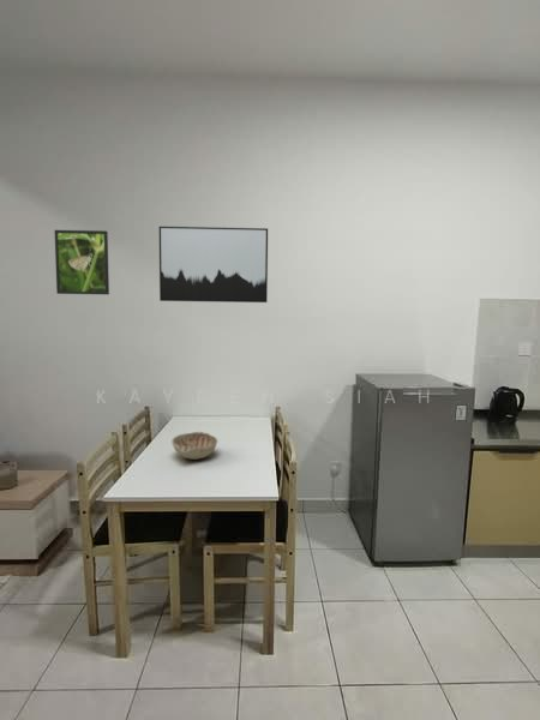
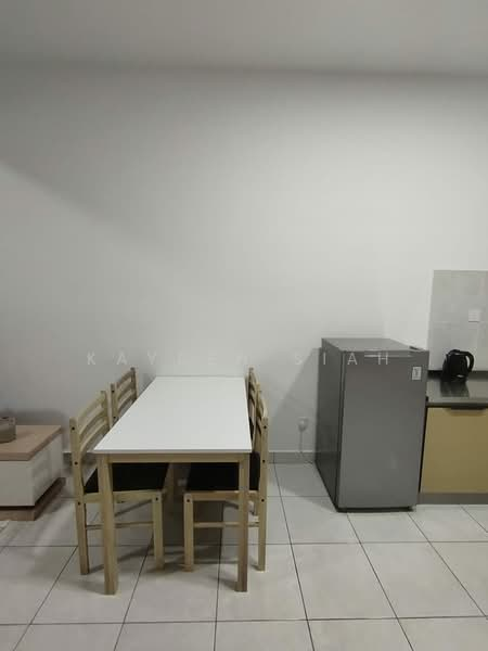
- decorative bowl [170,431,218,461]
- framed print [53,229,110,295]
- wall art [158,226,269,304]
